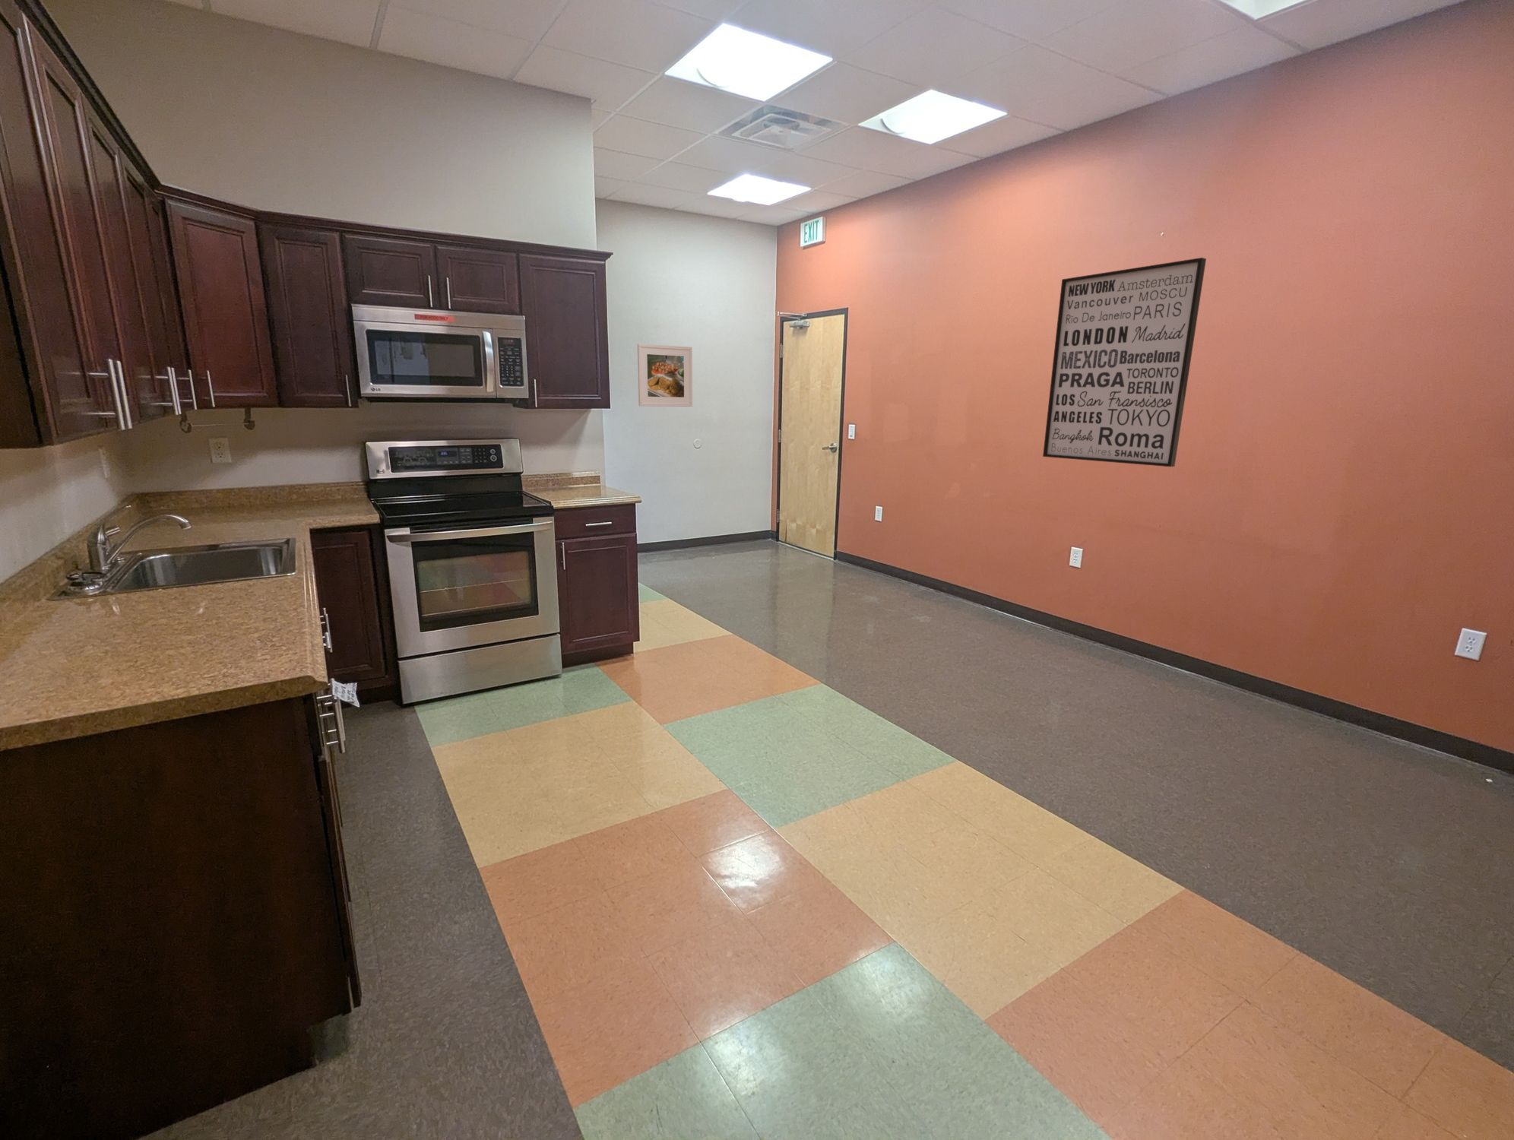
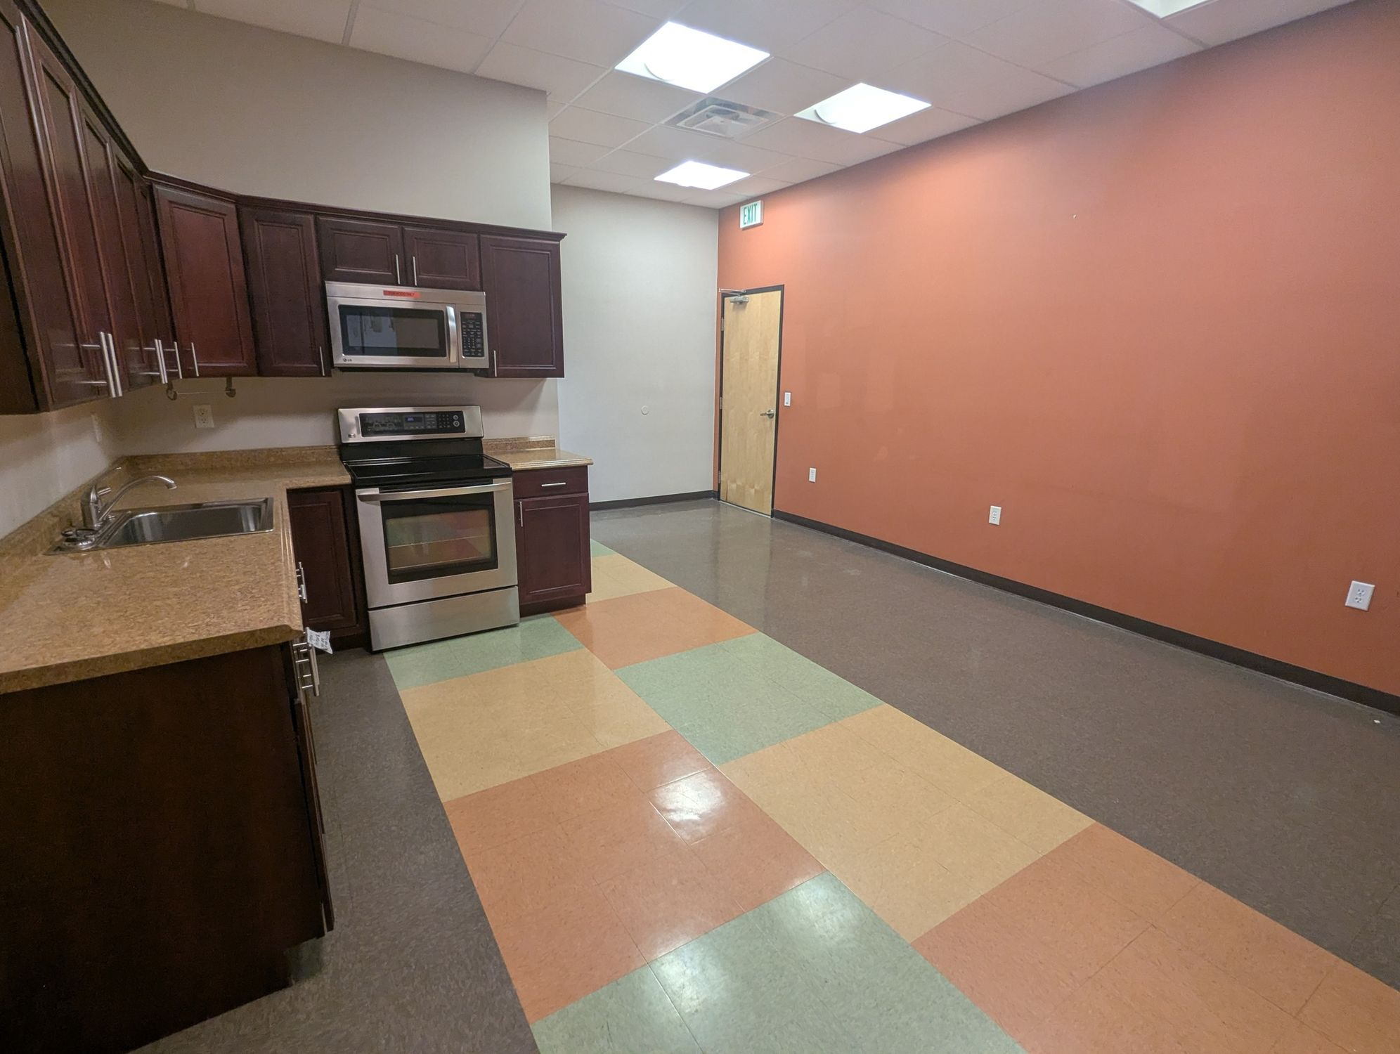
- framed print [637,342,694,407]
- wall art [1042,257,1207,467]
